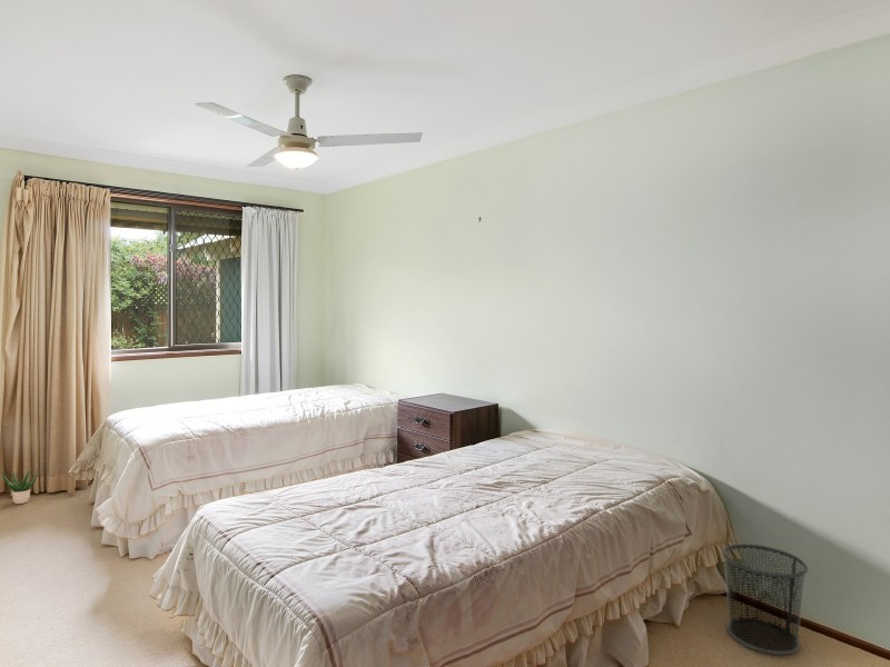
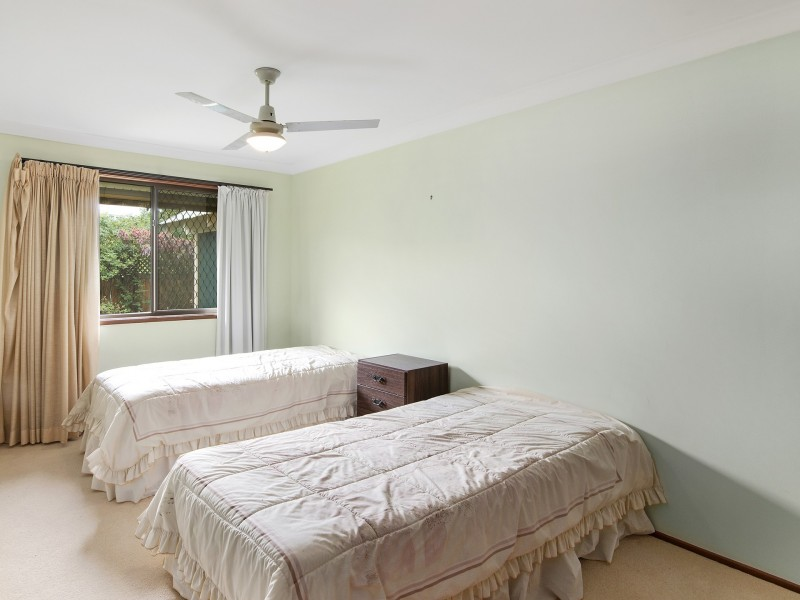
- waste bin [721,542,810,656]
- potted plant [1,467,39,505]
